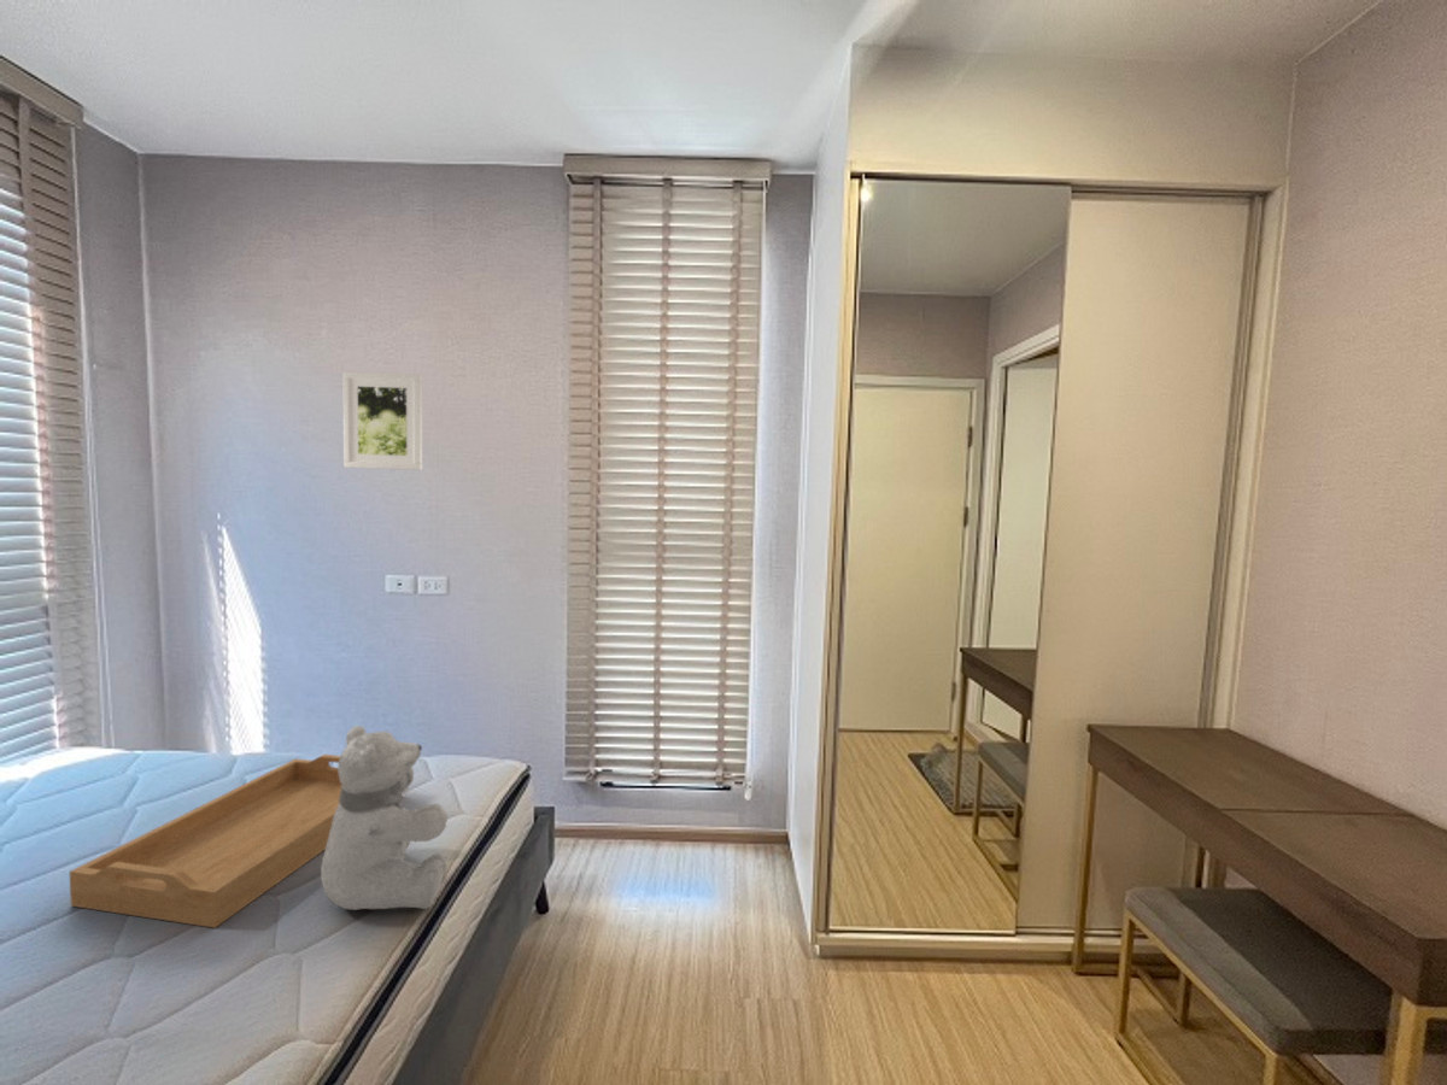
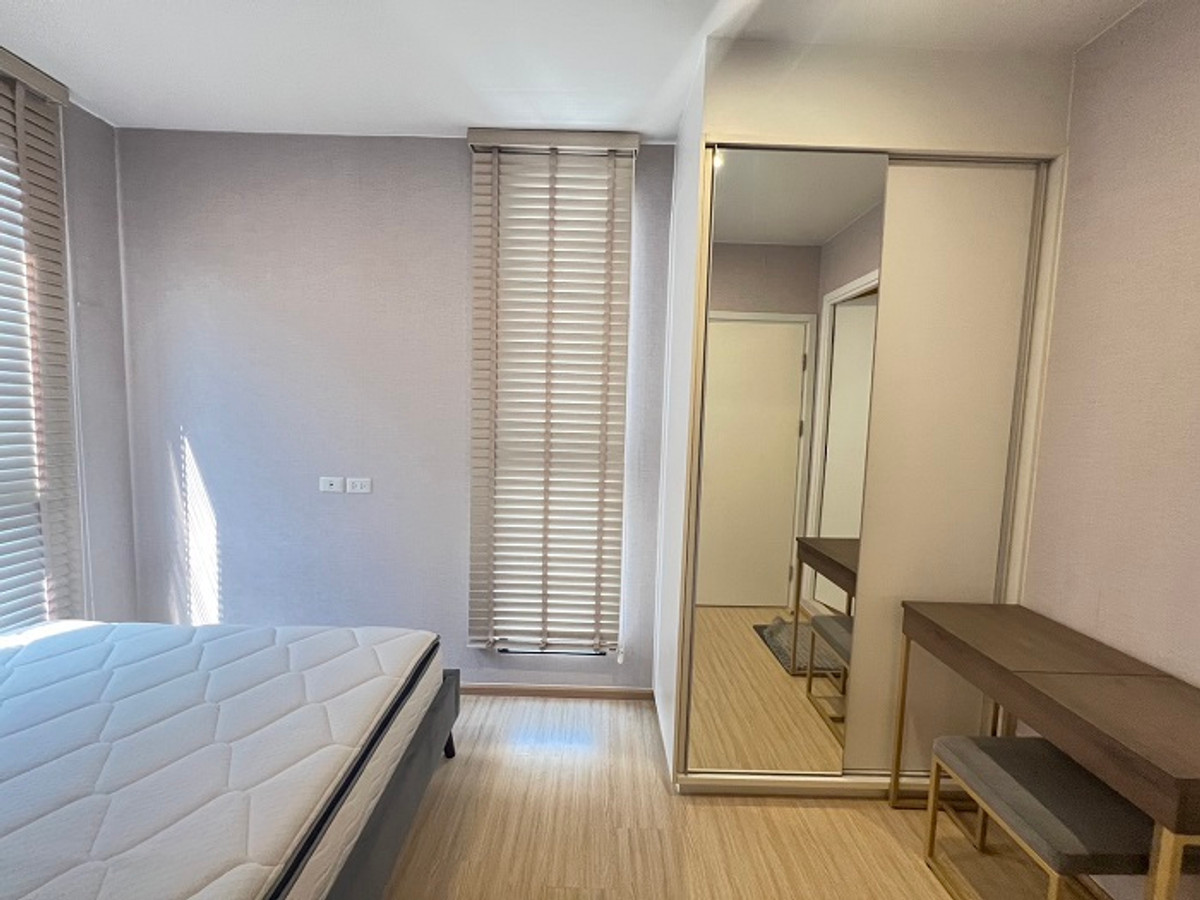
- serving tray [69,753,403,929]
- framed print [342,370,423,471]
- teddy bear [320,725,449,911]
